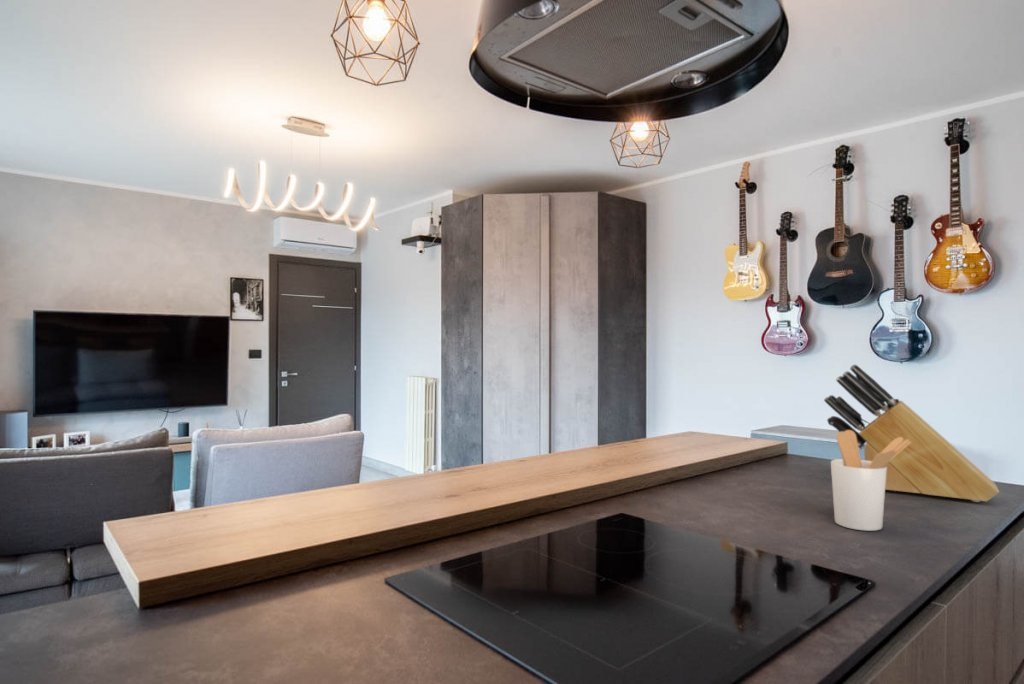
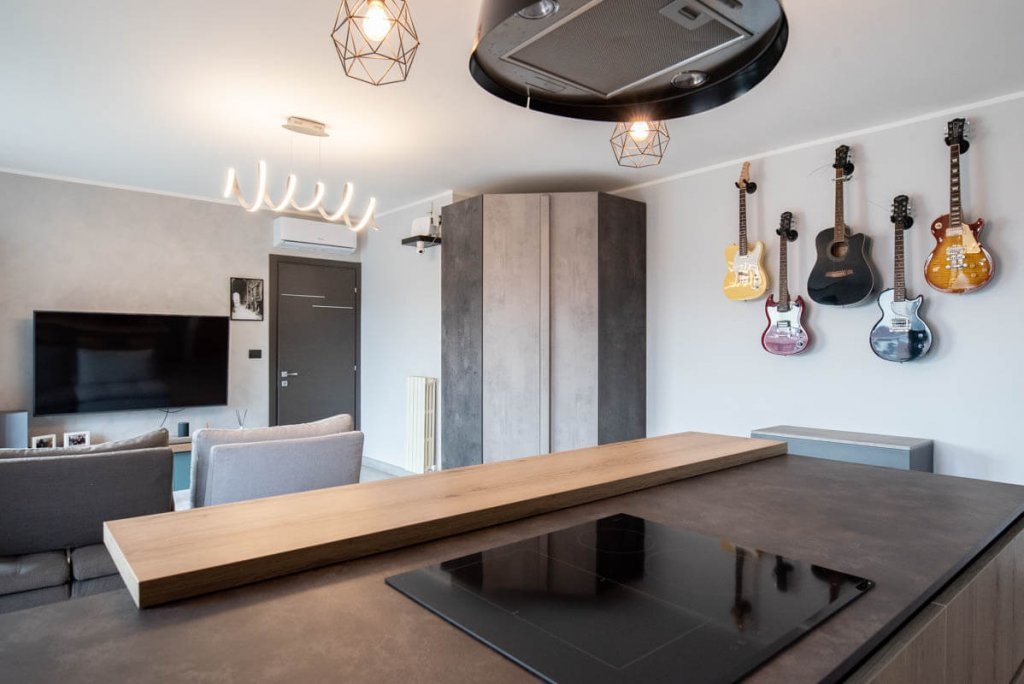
- knife block [823,363,1000,503]
- utensil holder [830,430,911,532]
